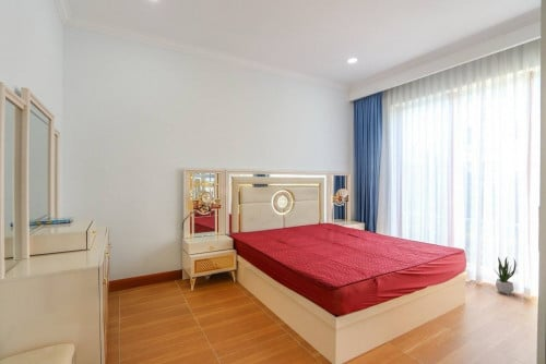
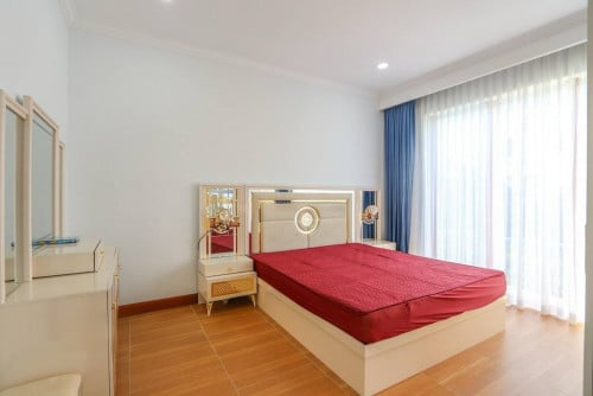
- potted plant [492,256,518,295]
